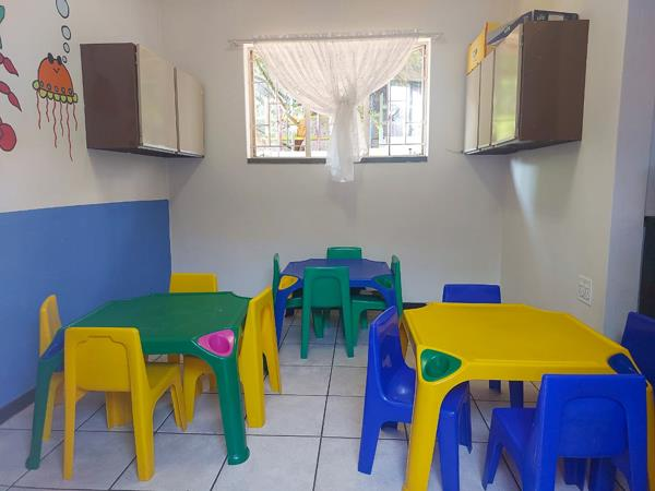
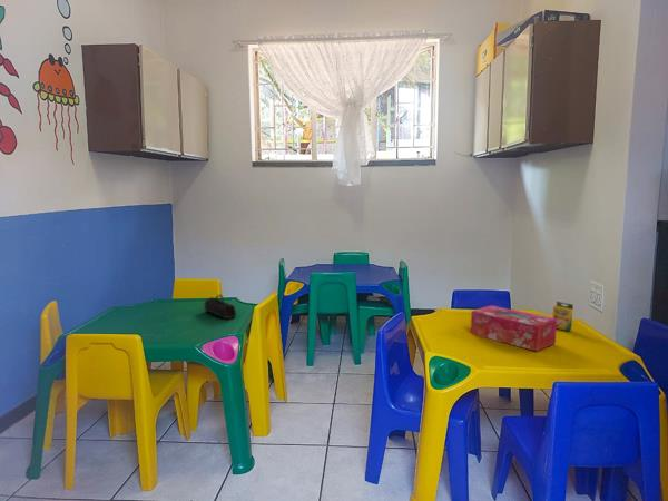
+ crayon box [552,301,574,332]
+ tissue box [470,304,558,352]
+ pencil case [203,294,237,320]
